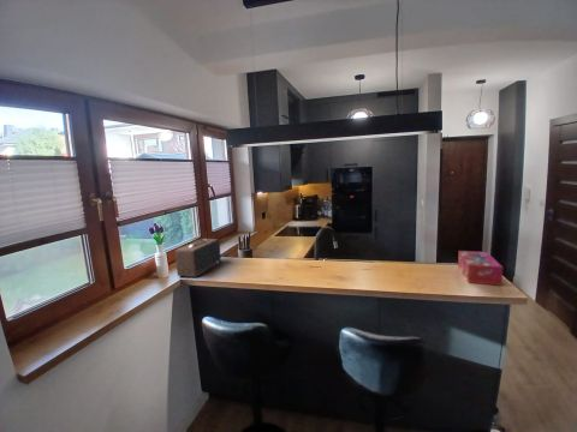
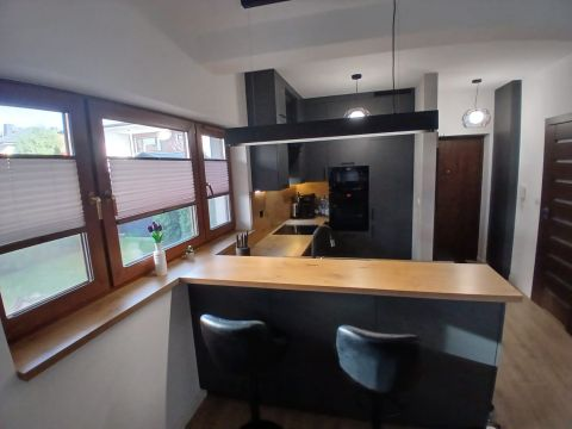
- speaker [174,238,222,278]
- tissue box [457,250,504,287]
